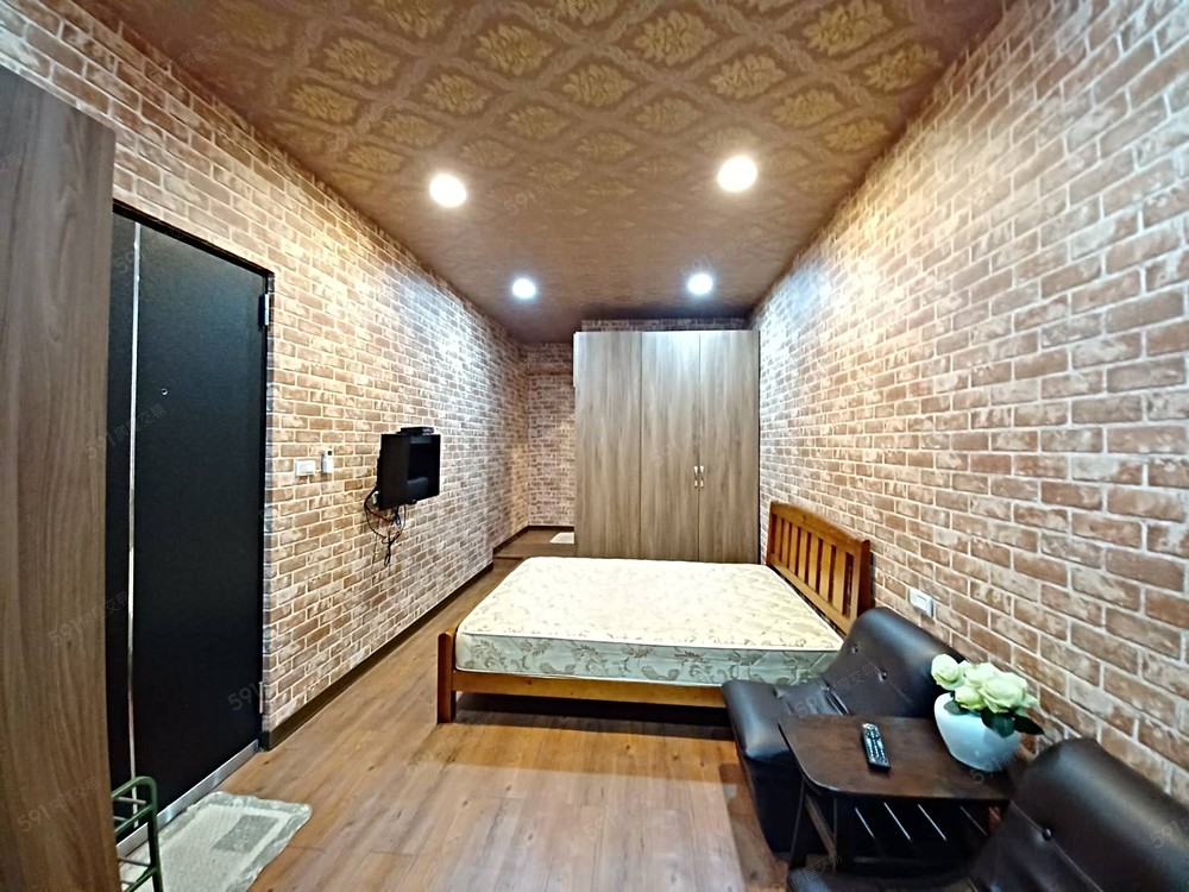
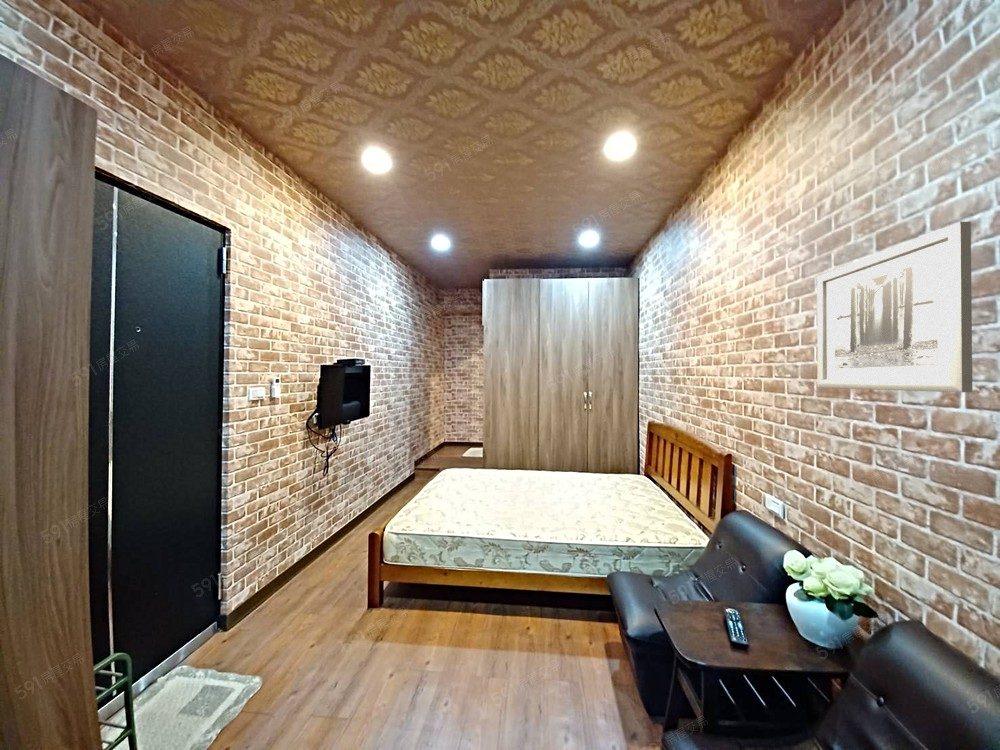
+ wall art [816,220,973,393]
